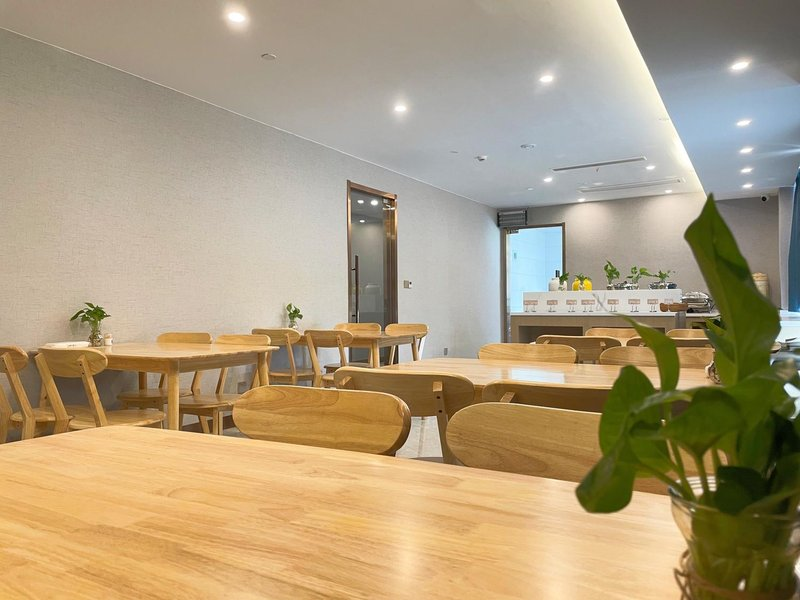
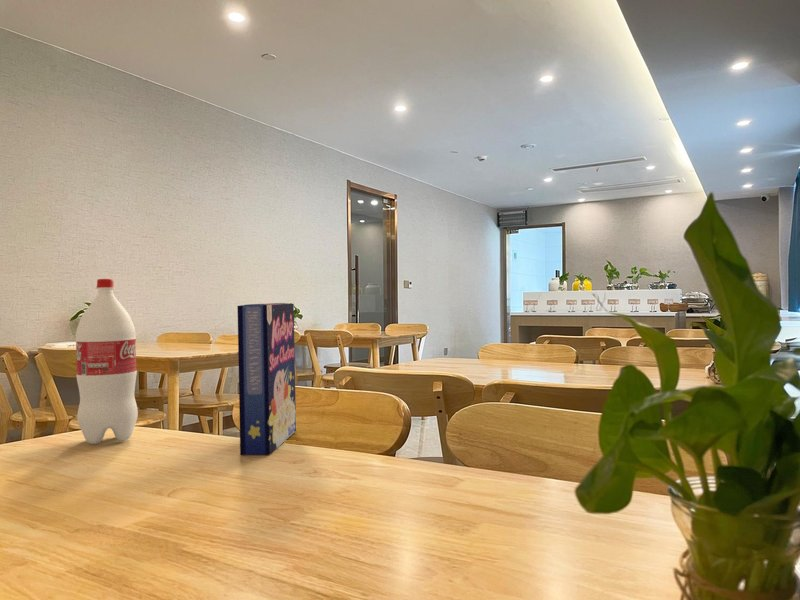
+ bottle [75,278,139,445]
+ cereal box [237,302,297,456]
